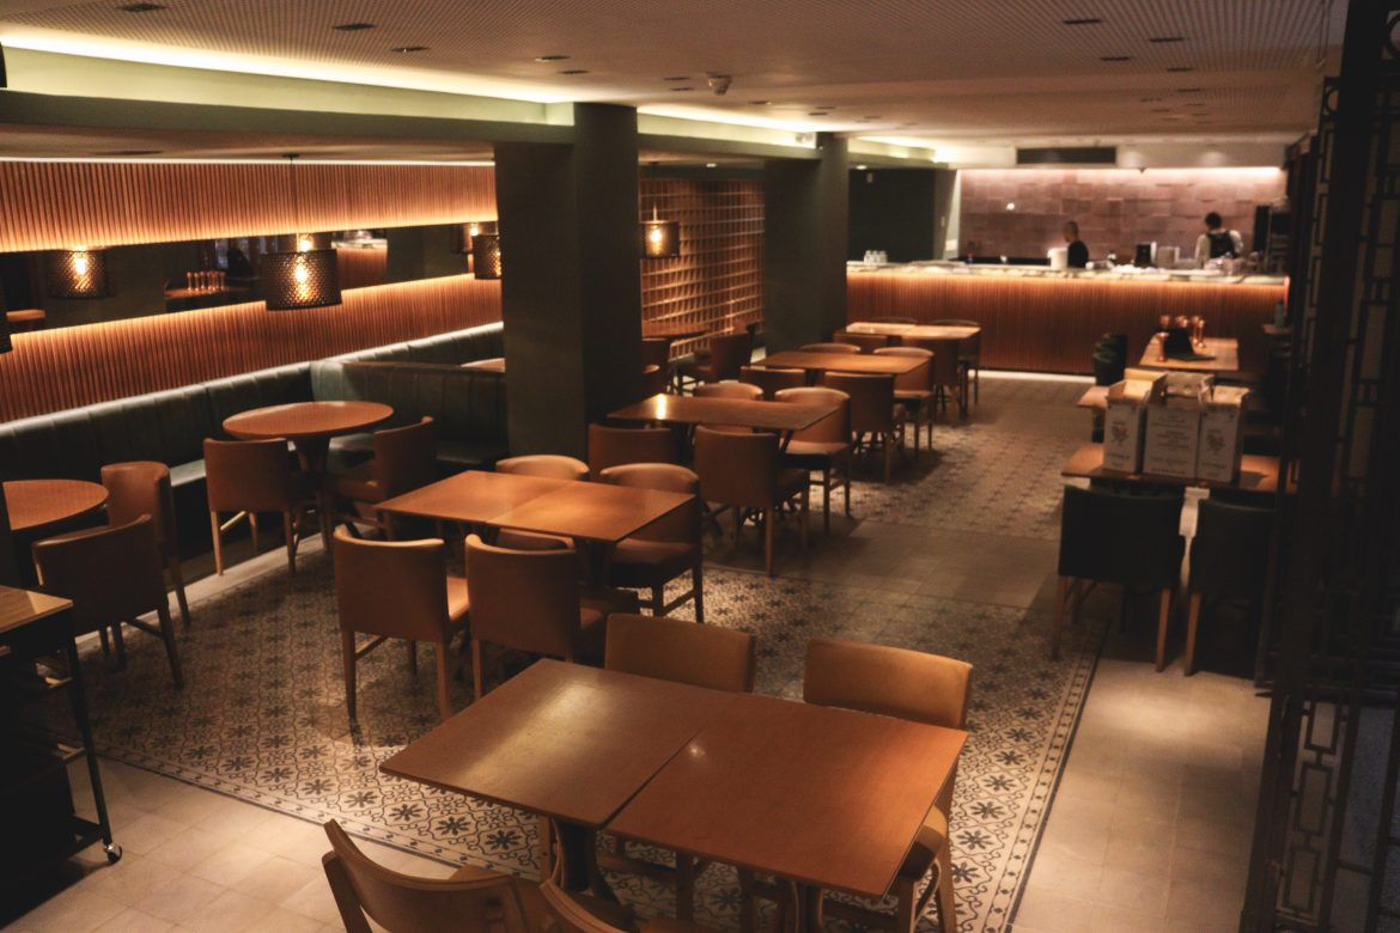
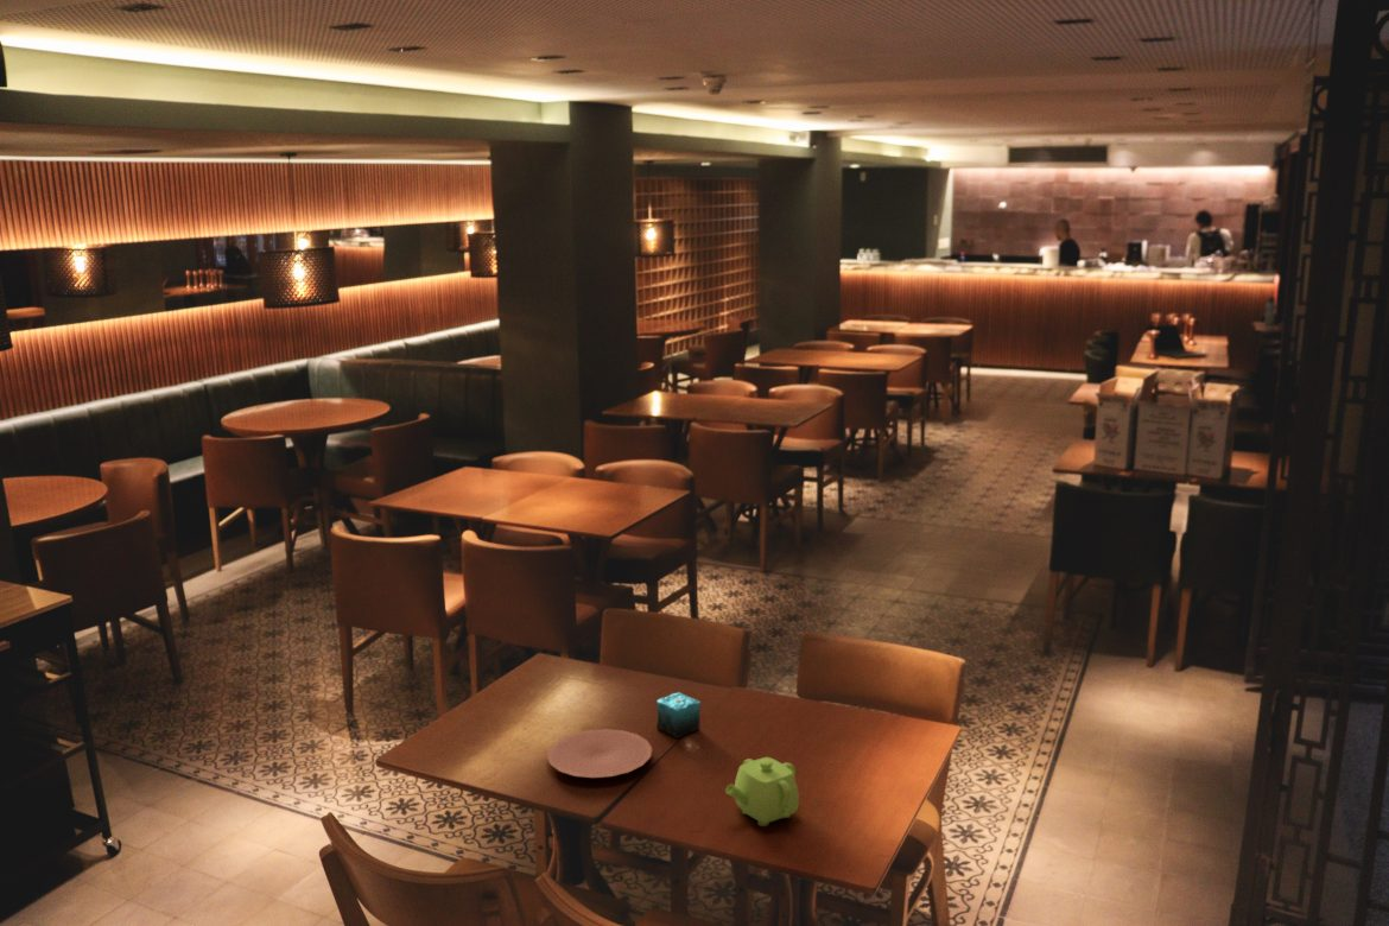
+ plate [546,728,653,779]
+ candle [655,689,702,740]
+ coffeepot [724,756,800,827]
